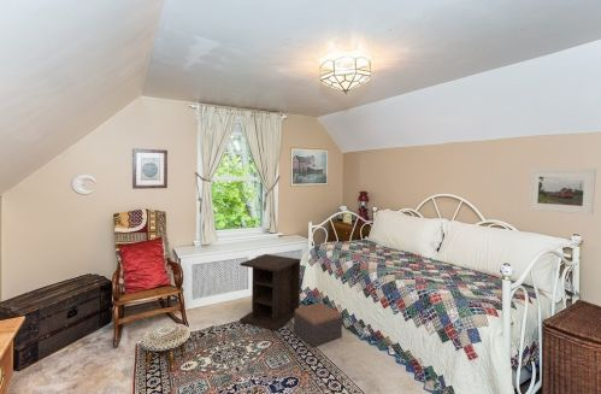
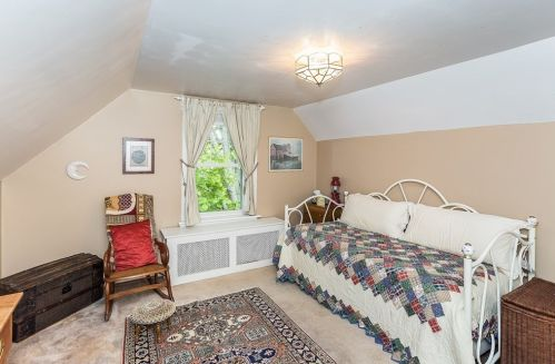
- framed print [528,167,597,216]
- nightstand [238,253,301,333]
- footstool [293,301,343,347]
